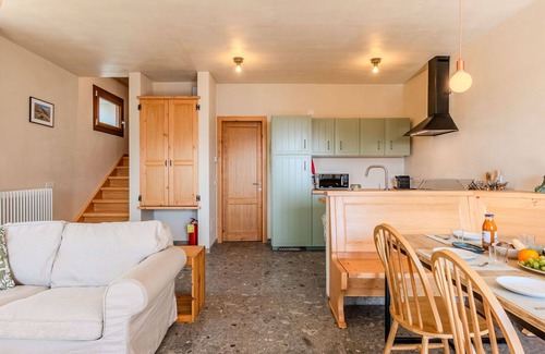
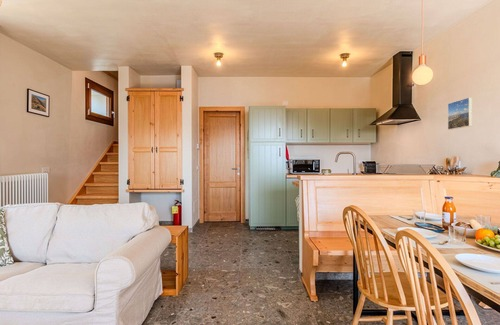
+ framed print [447,96,473,131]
